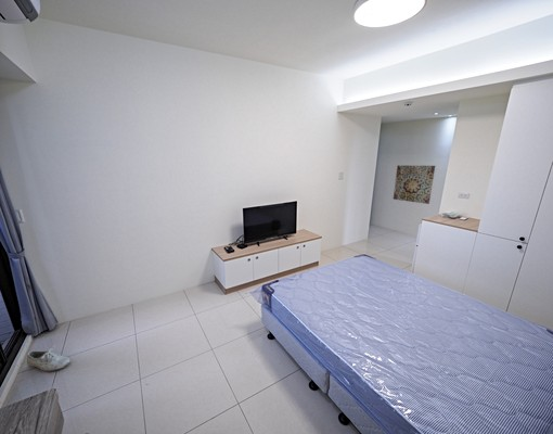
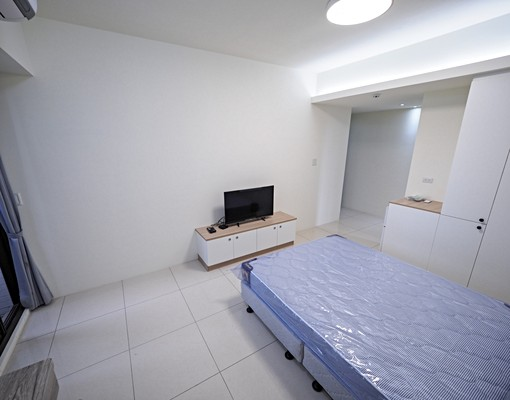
- shoe [26,344,70,374]
- wall art [393,164,436,205]
